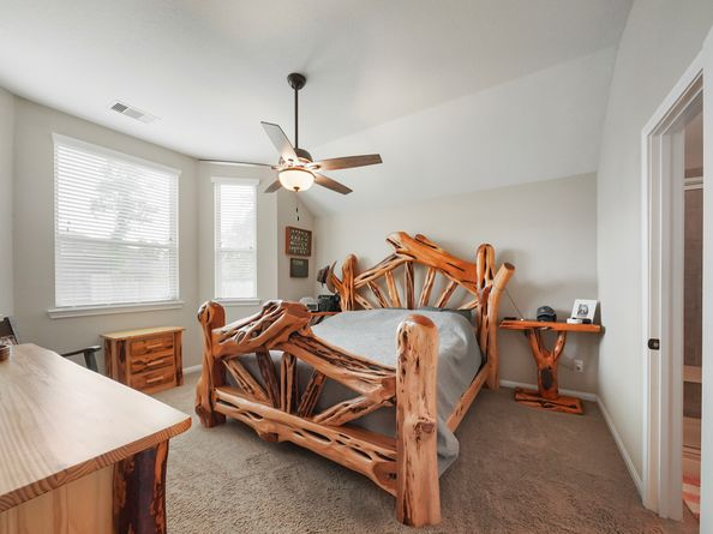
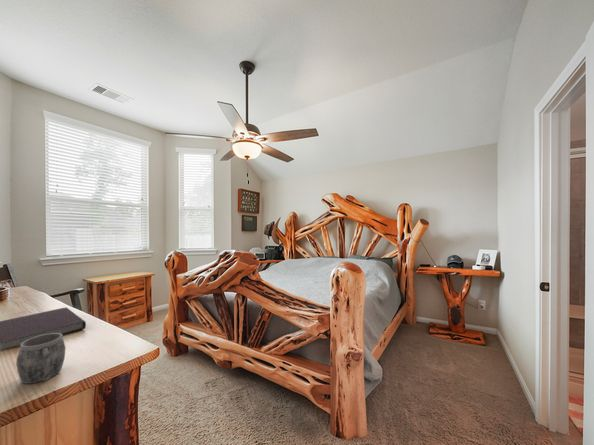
+ notebook [0,307,87,350]
+ mug [15,333,67,385]
